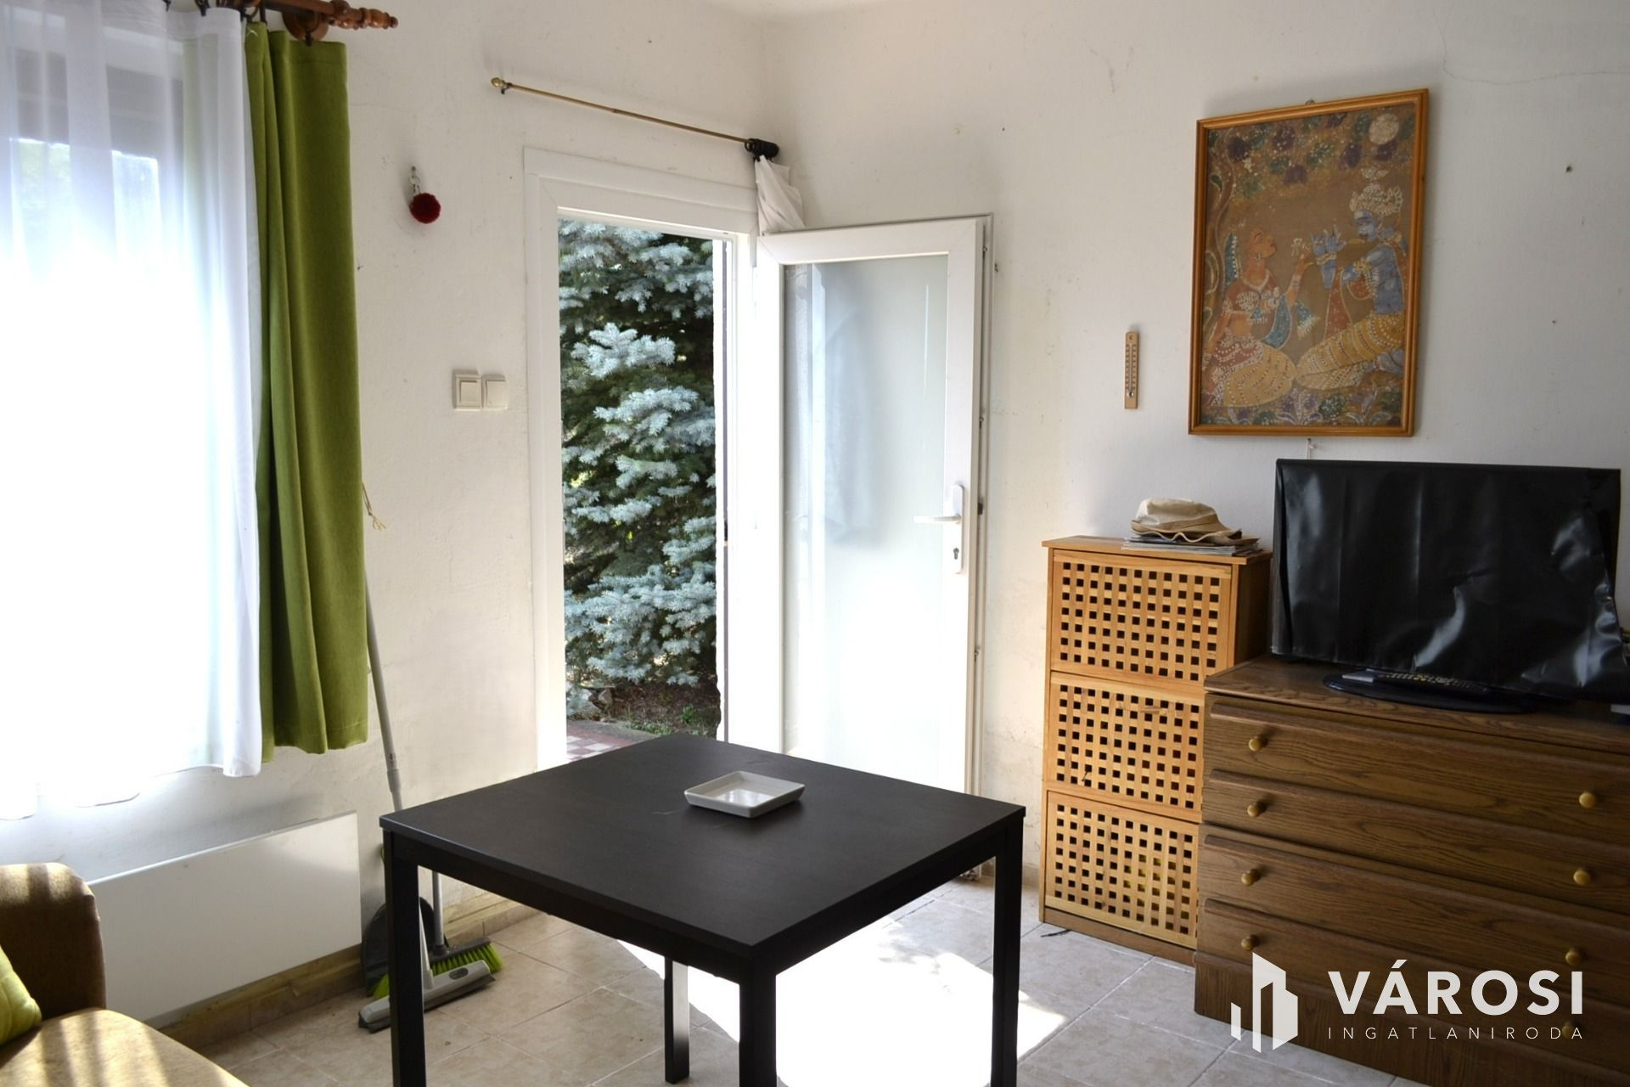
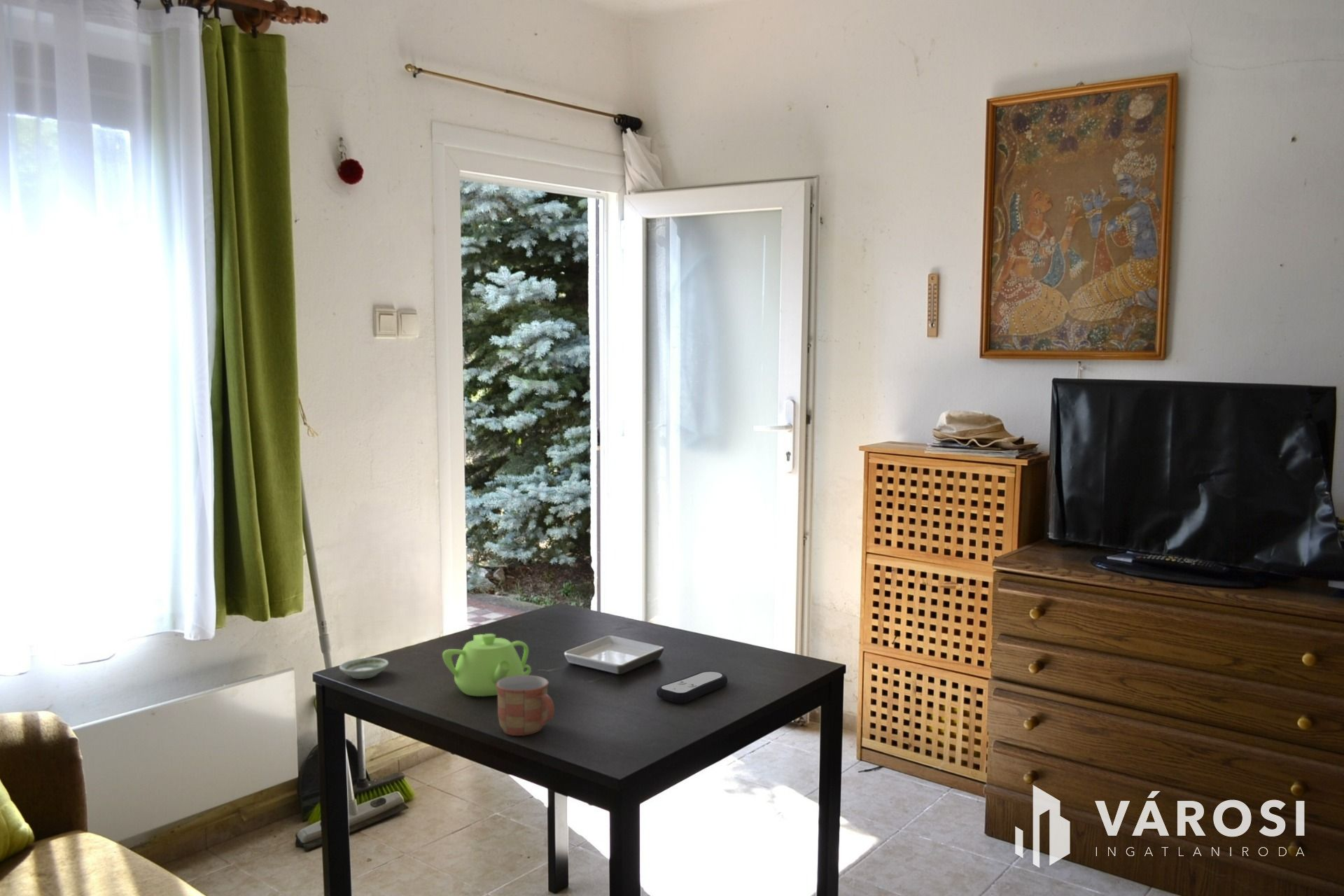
+ saucer [339,657,389,680]
+ mug [496,675,555,736]
+ teapot [442,633,532,697]
+ remote control [656,671,728,703]
